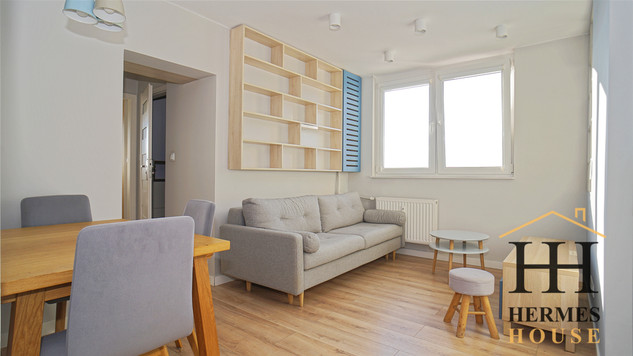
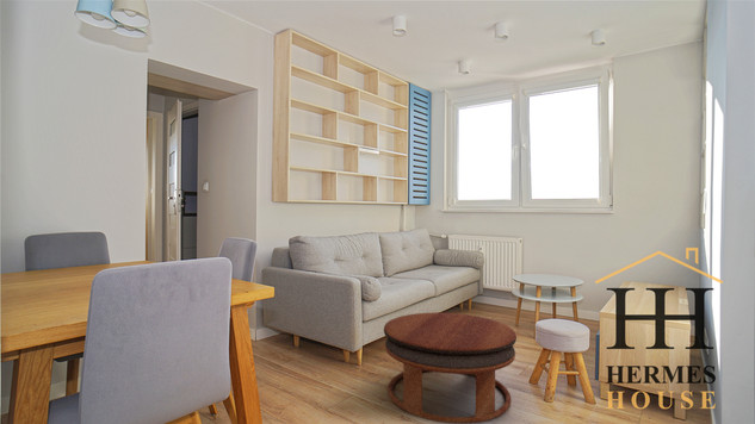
+ coffee table [383,311,518,424]
